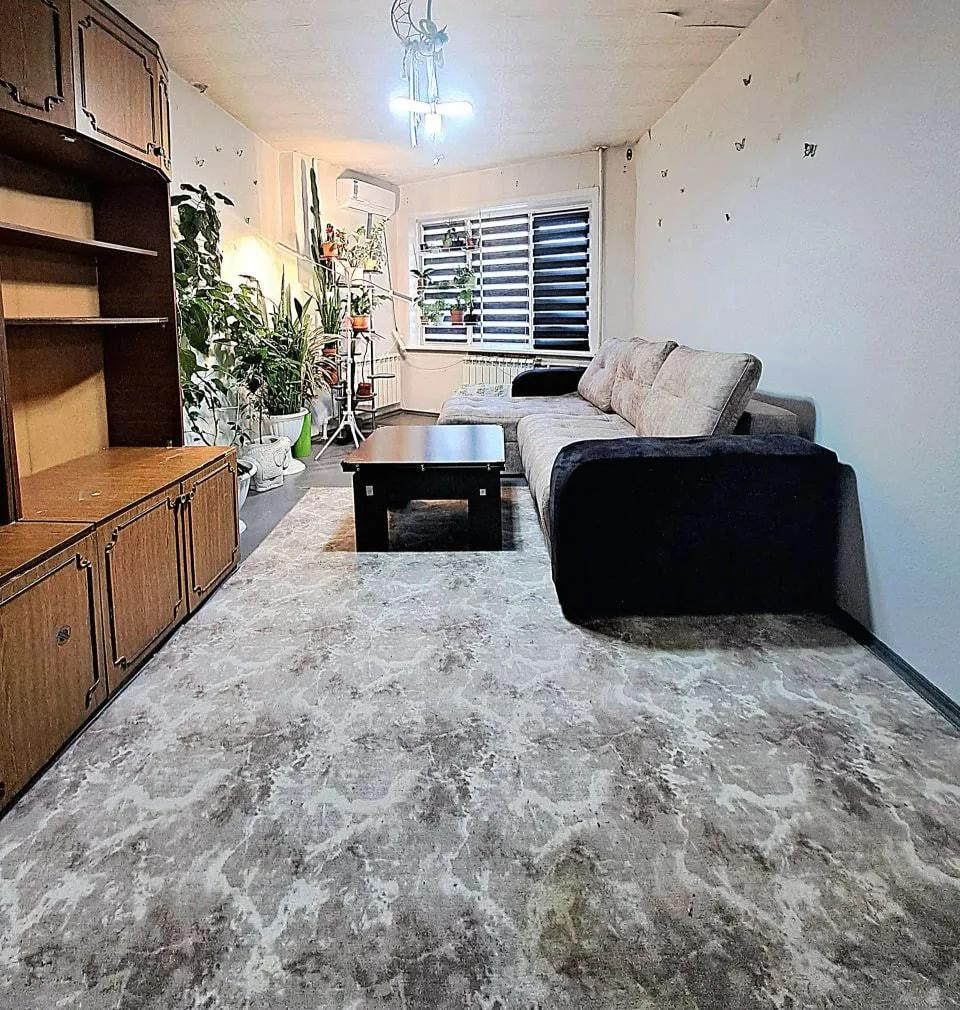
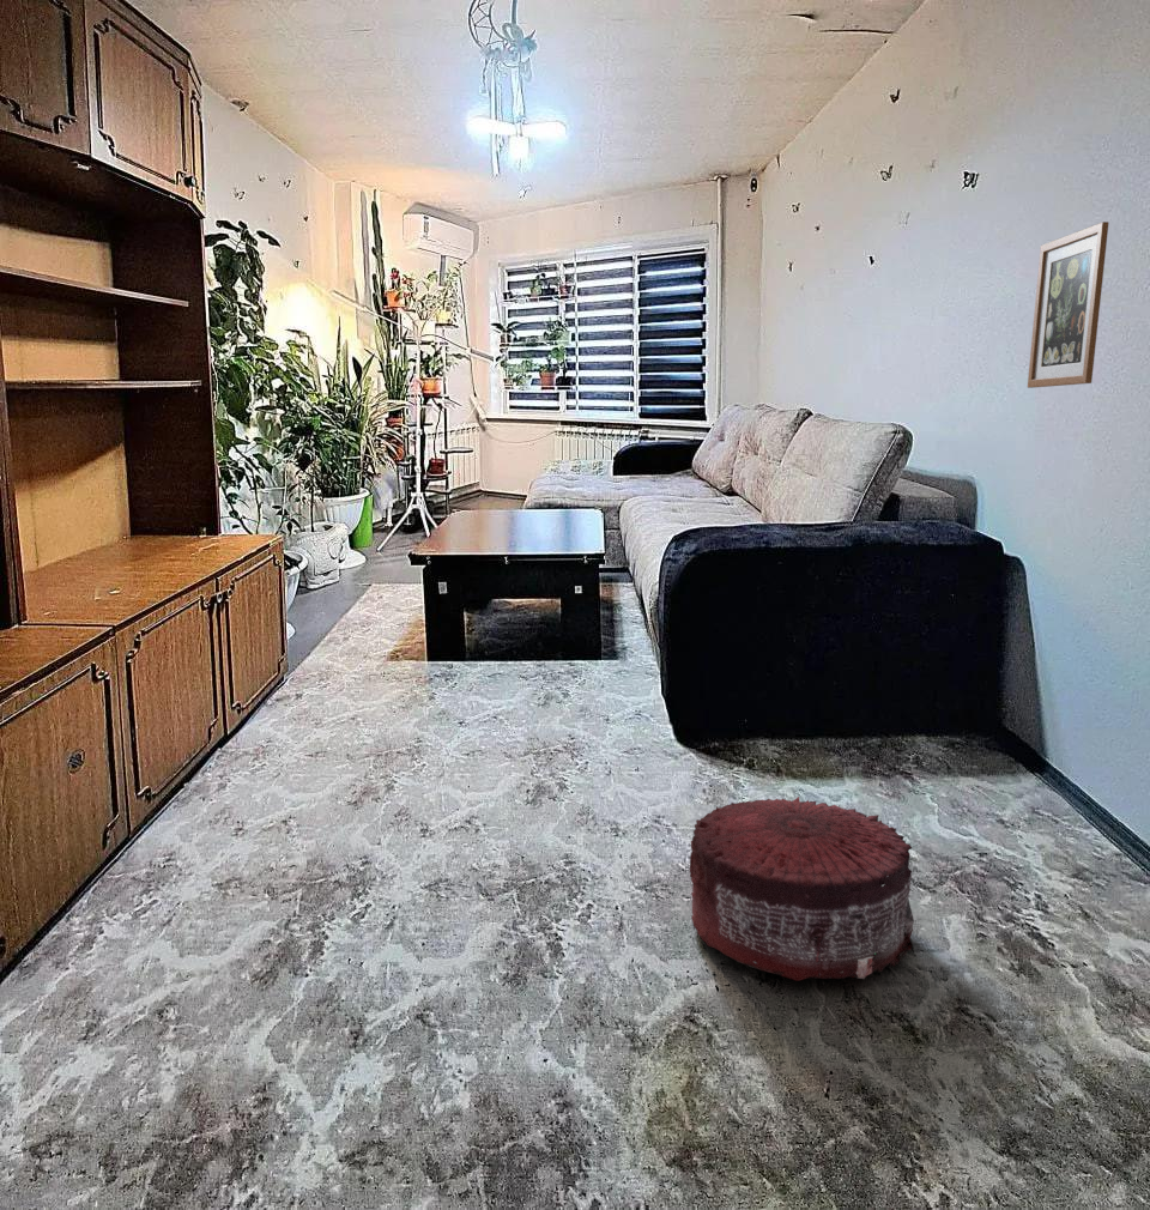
+ pouf [689,795,915,982]
+ wall art [1027,220,1109,389]
